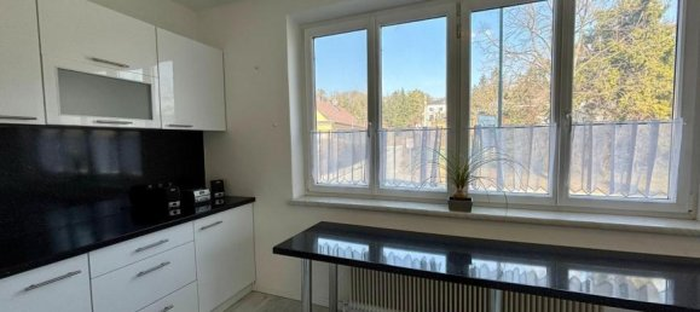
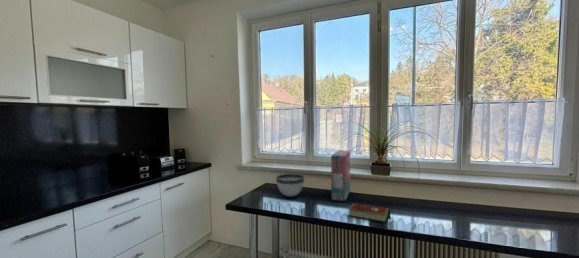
+ hardcover book [347,202,389,223]
+ bowl [275,172,305,198]
+ cereal box [330,149,351,202]
